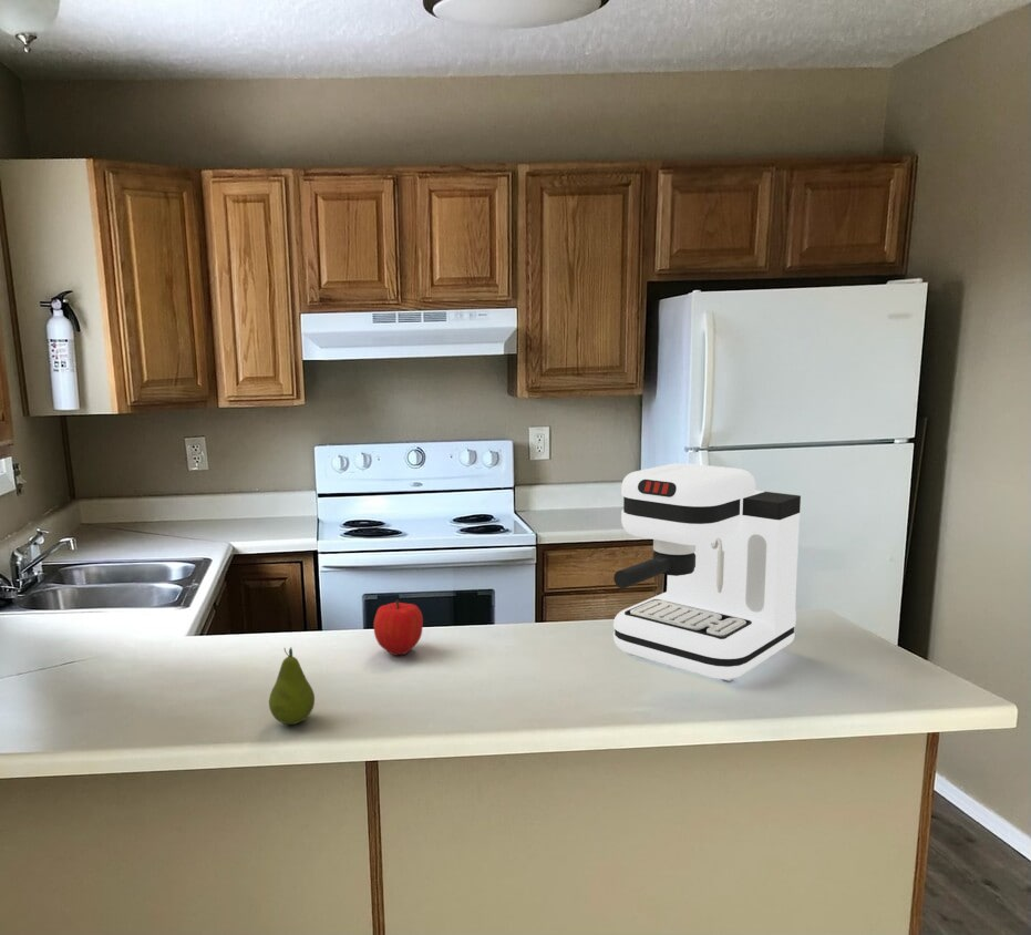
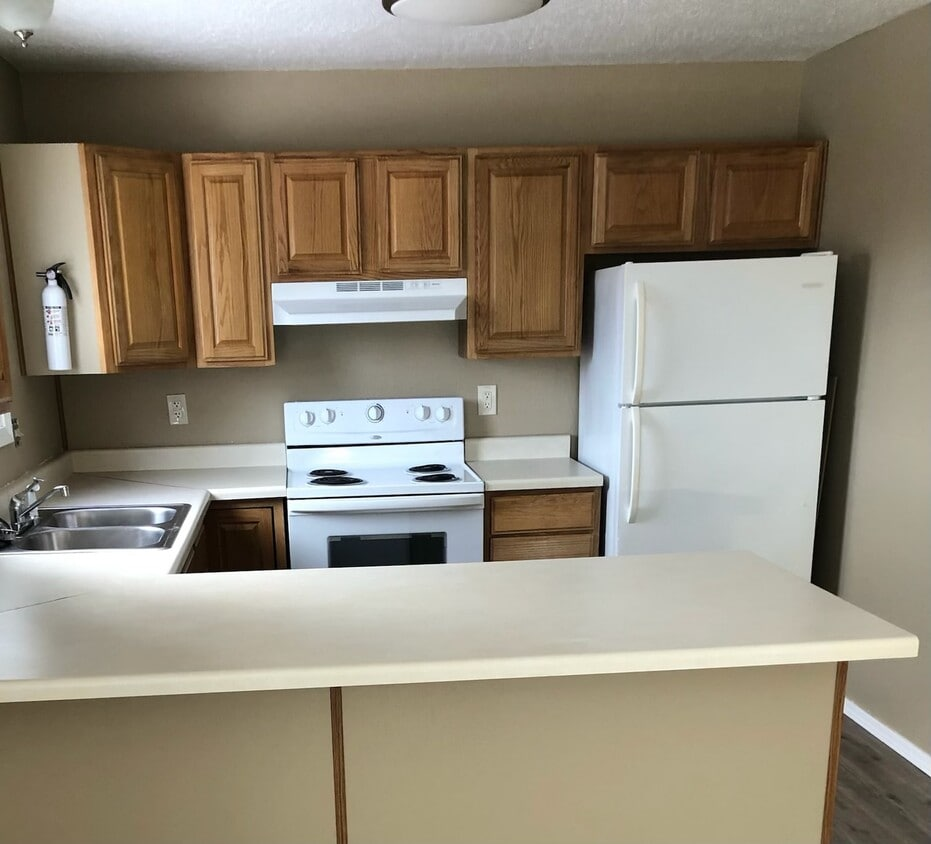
- fruit [372,598,424,657]
- coffee maker [612,462,802,682]
- fruit [268,647,316,726]
